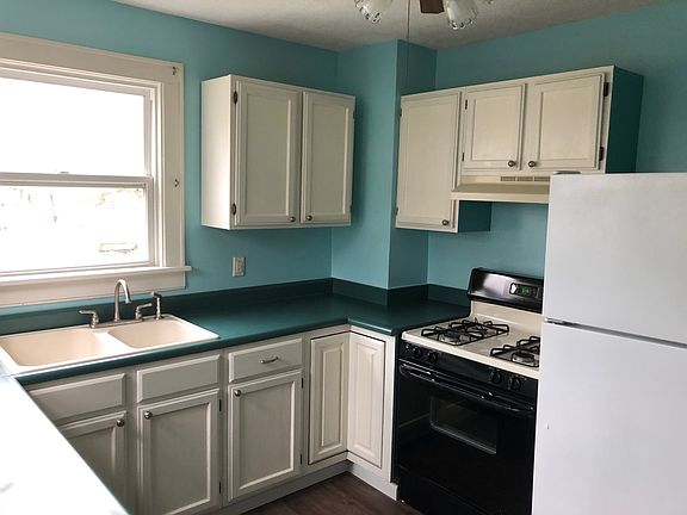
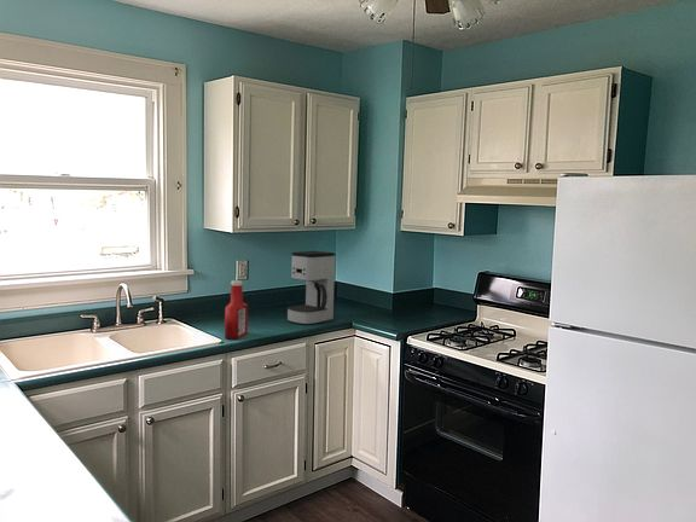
+ coffee maker [286,250,336,326]
+ soap bottle [224,279,249,341]
